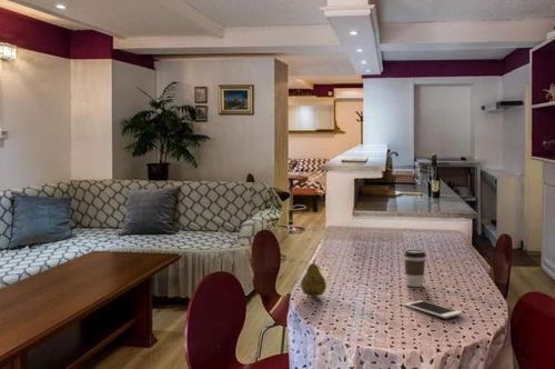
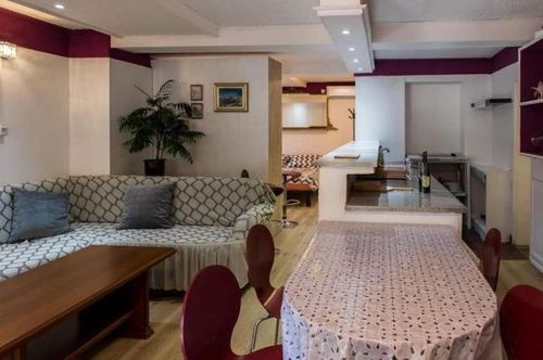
- coffee cup [403,248,427,288]
- fruit [300,258,327,298]
- cell phone [403,299,463,319]
